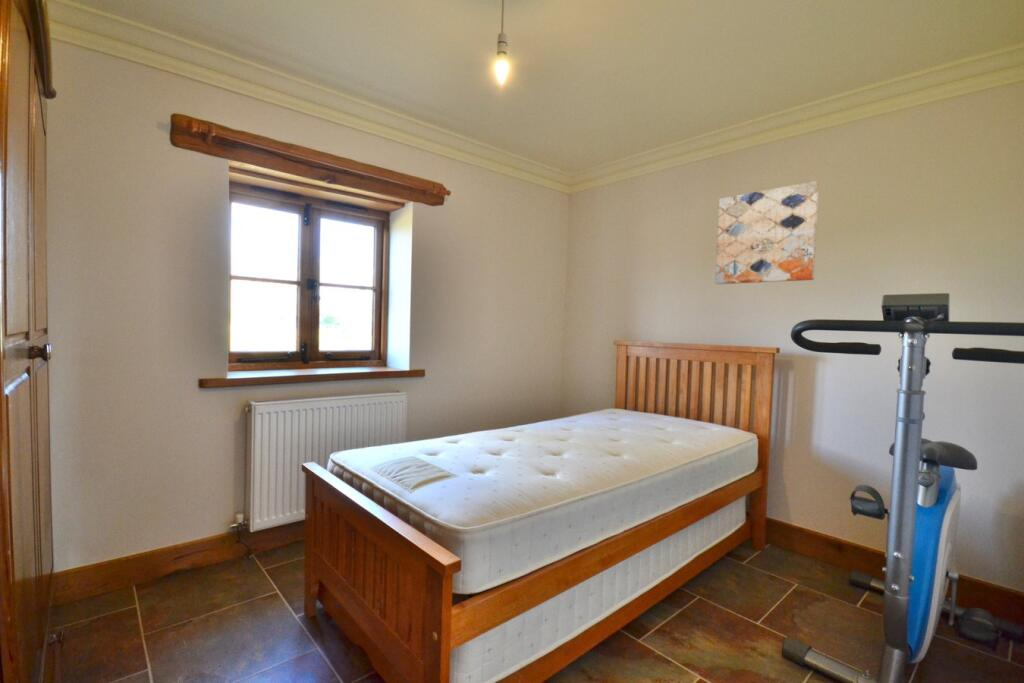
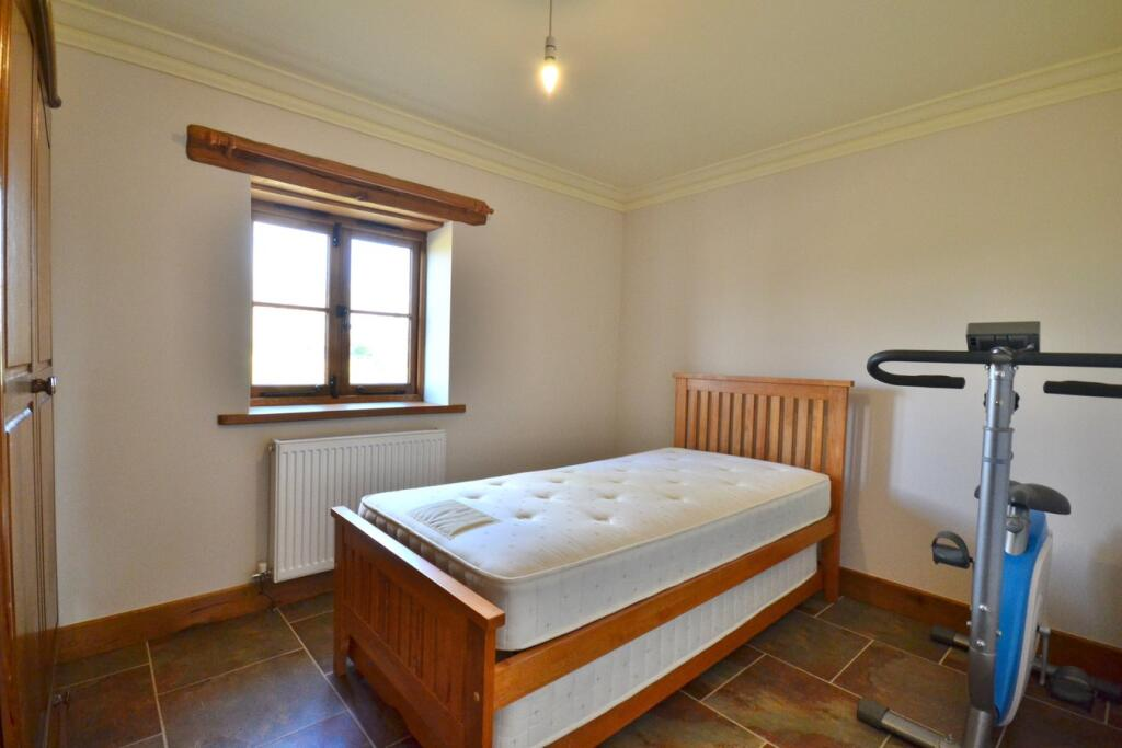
- wall art [714,180,820,285]
